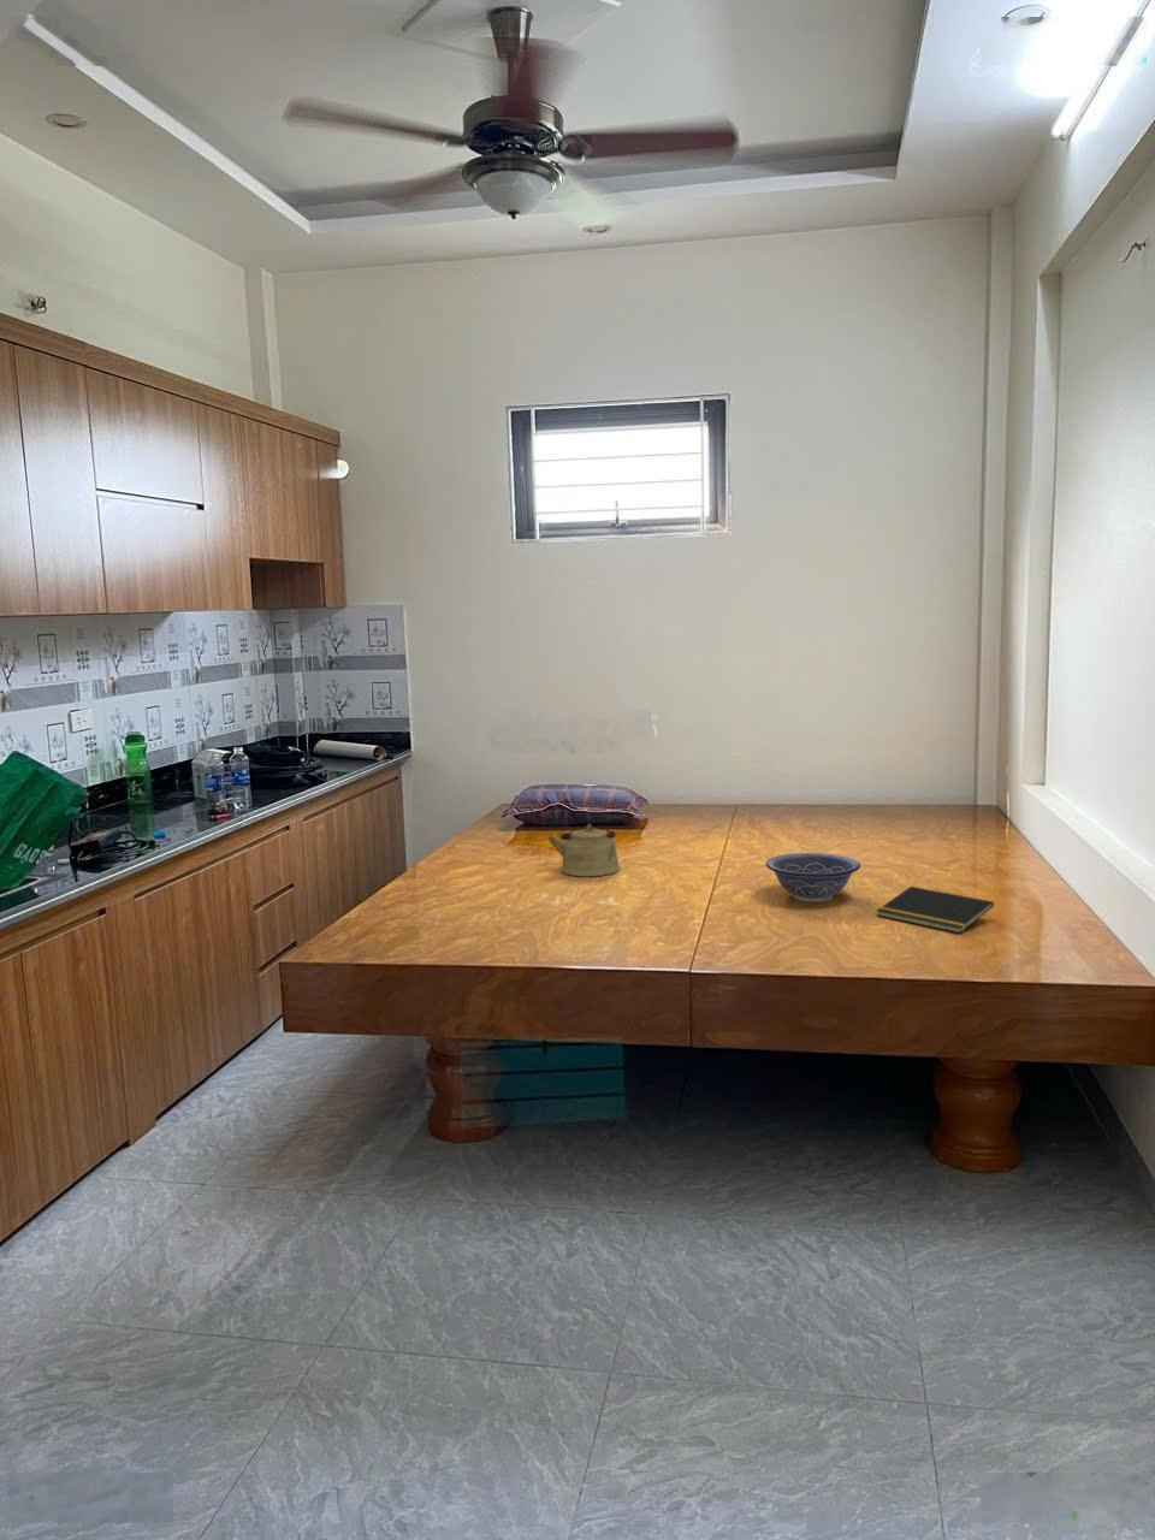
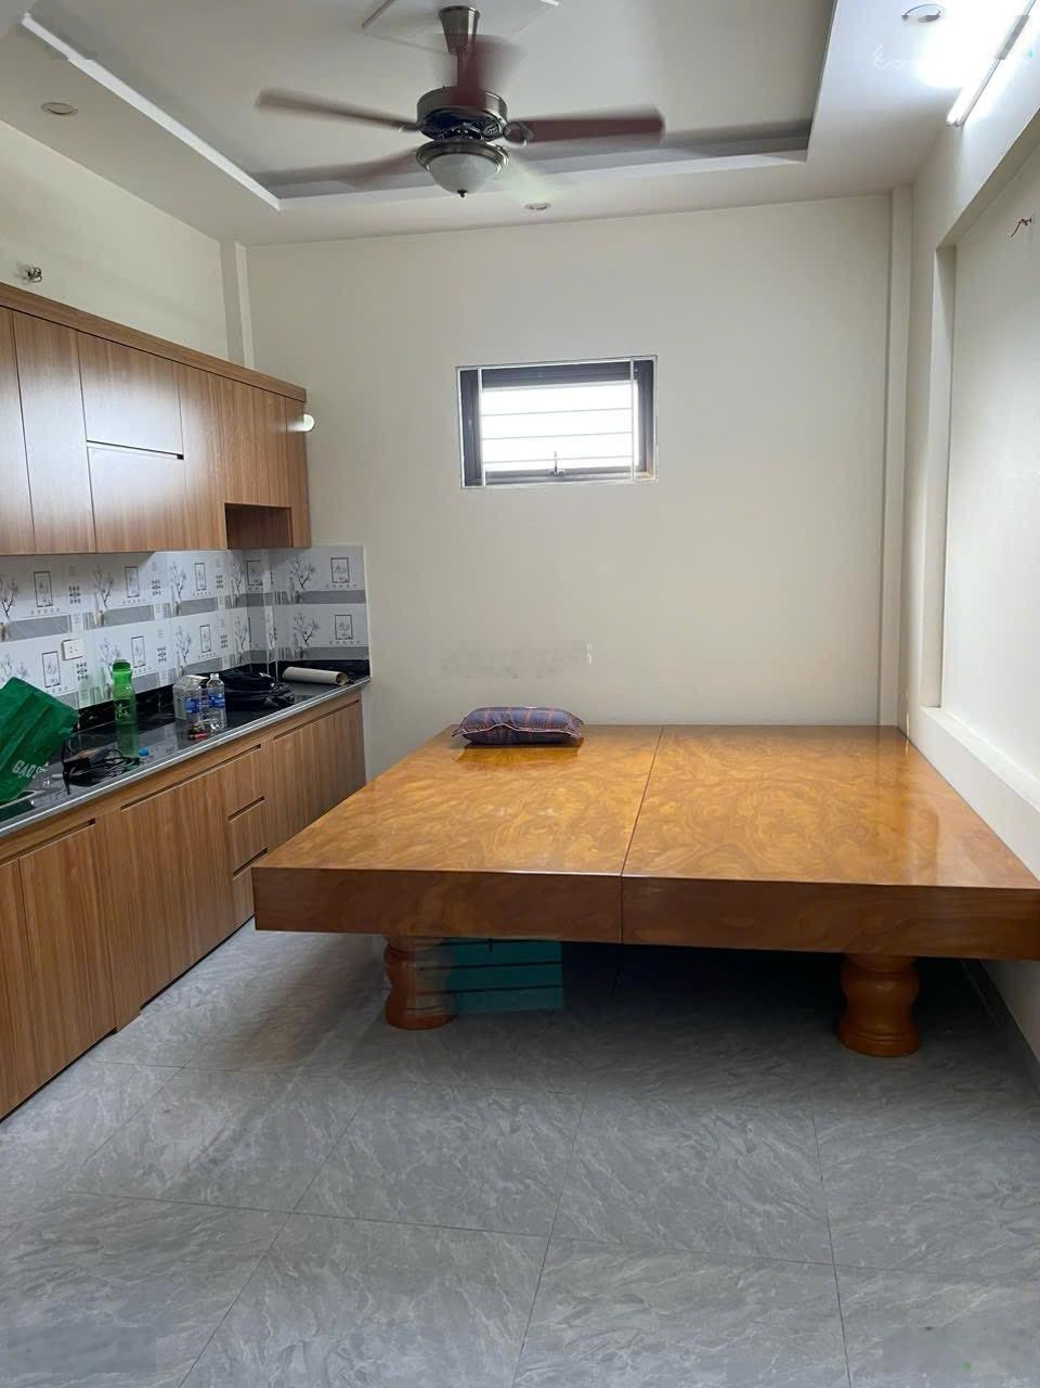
- decorative bowl [766,851,861,903]
- kettle [546,823,621,877]
- notepad [876,885,995,935]
